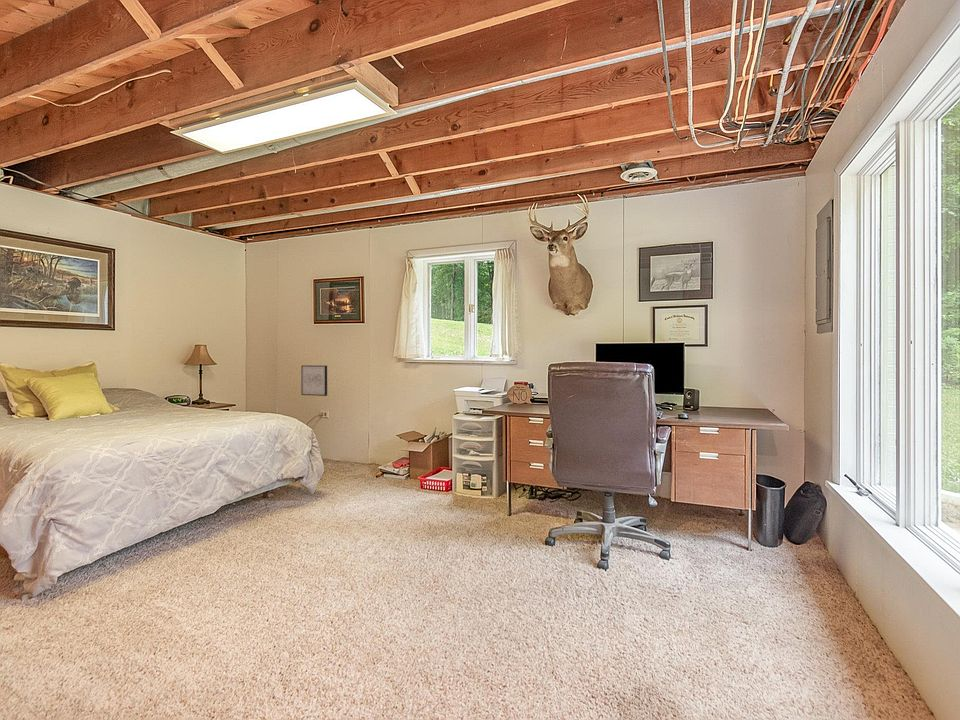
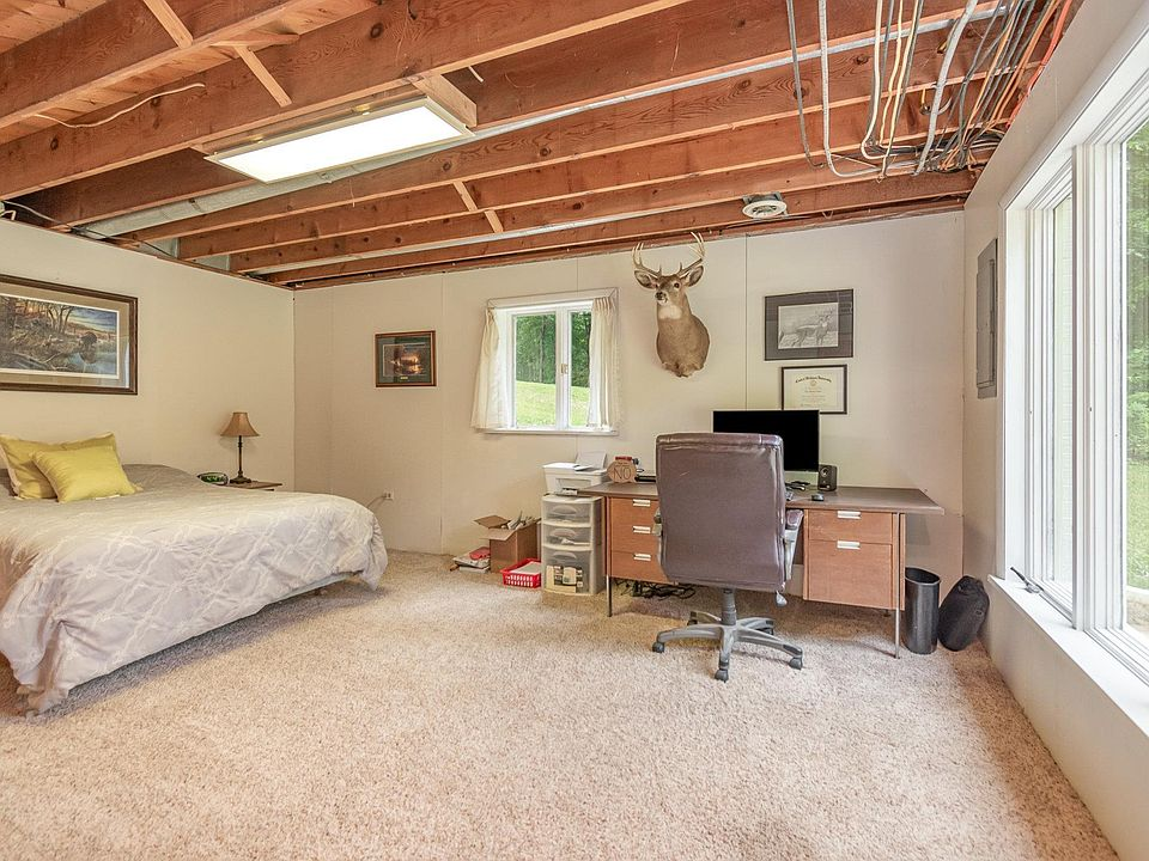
- wall art [300,364,328,397]
